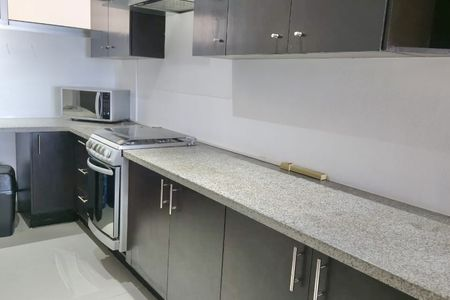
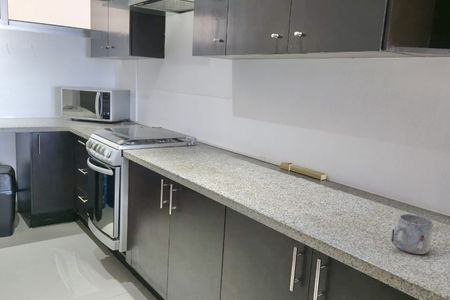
+ mug [390,213,434,255]
